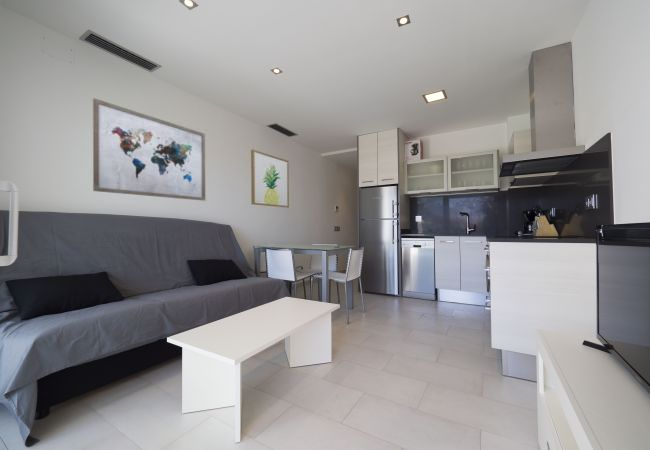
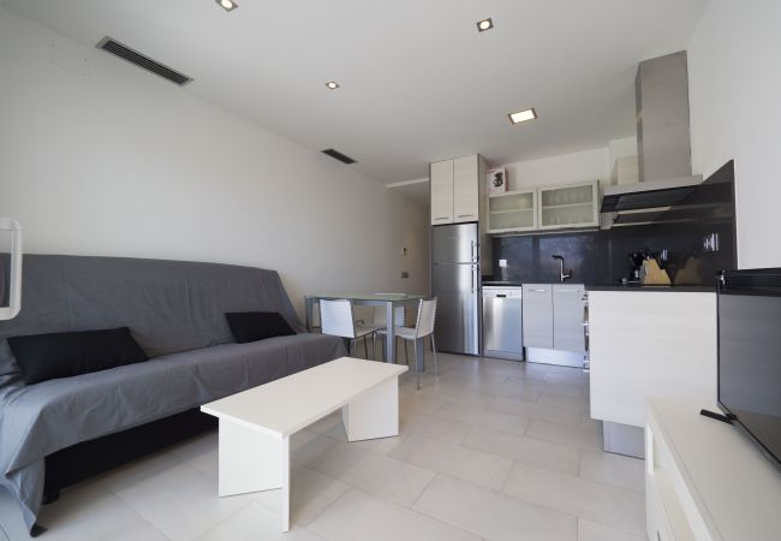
- wall art [92,97,206,202]
- wall art [250,149,290,209]
